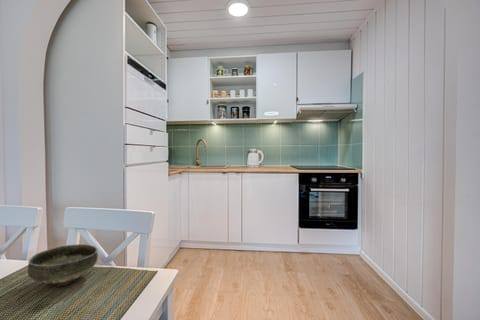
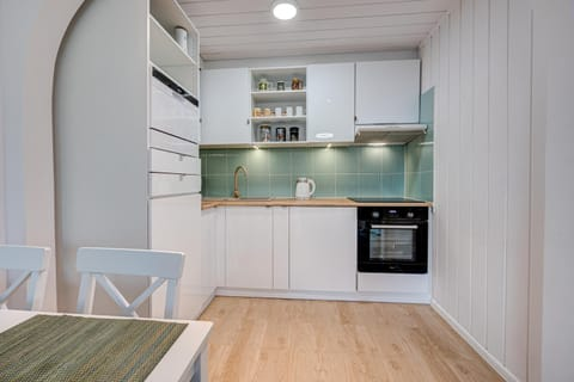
- bowl [27,243,99,288]
